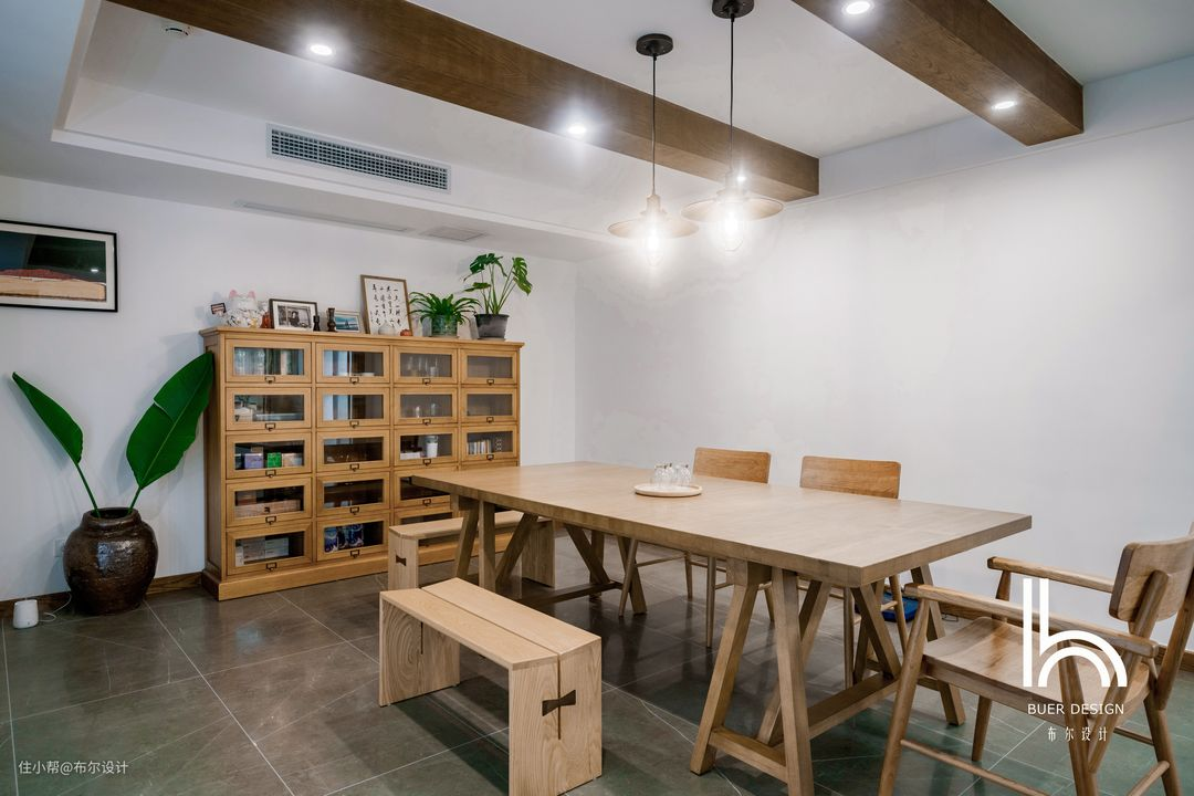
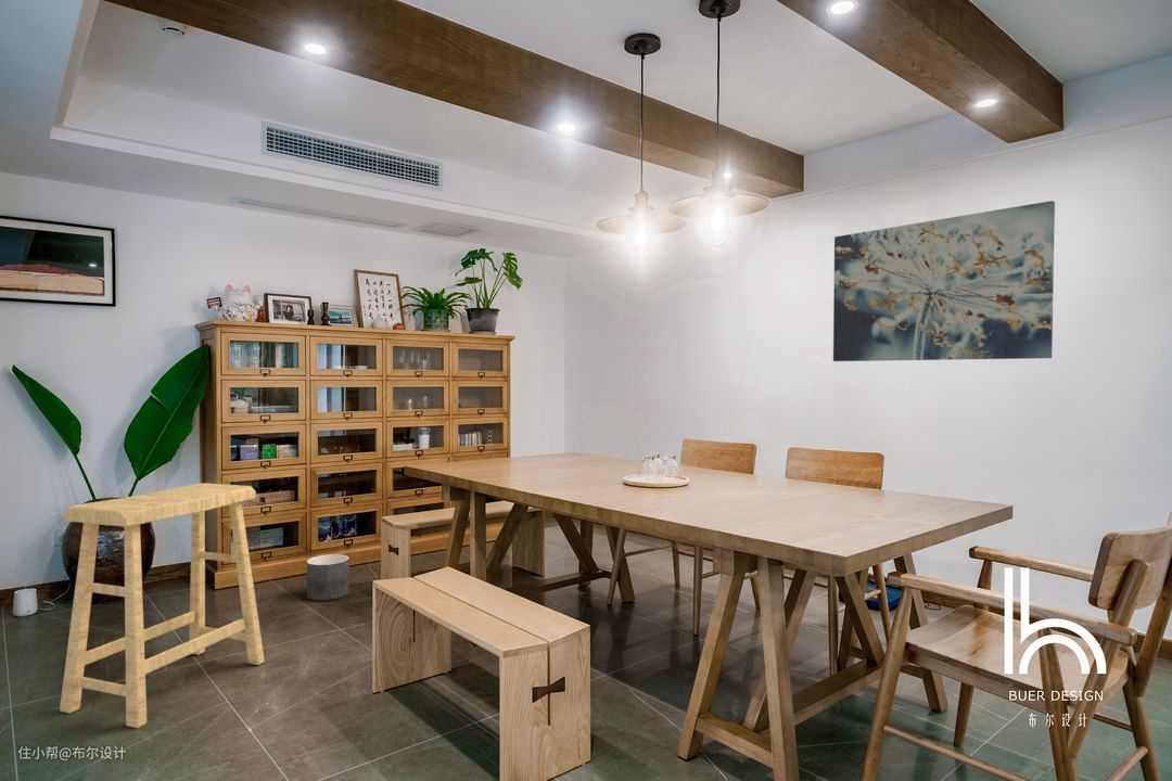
+ stool [59,482,266,729]
+ planter [306,553,349,602]
+ wall art [832,200,1056,362]
